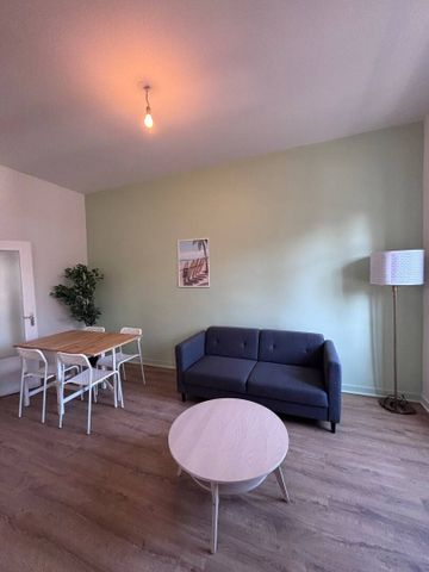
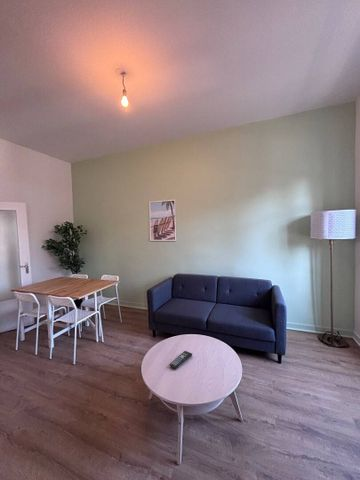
+ remote control [168,350,193,370]
